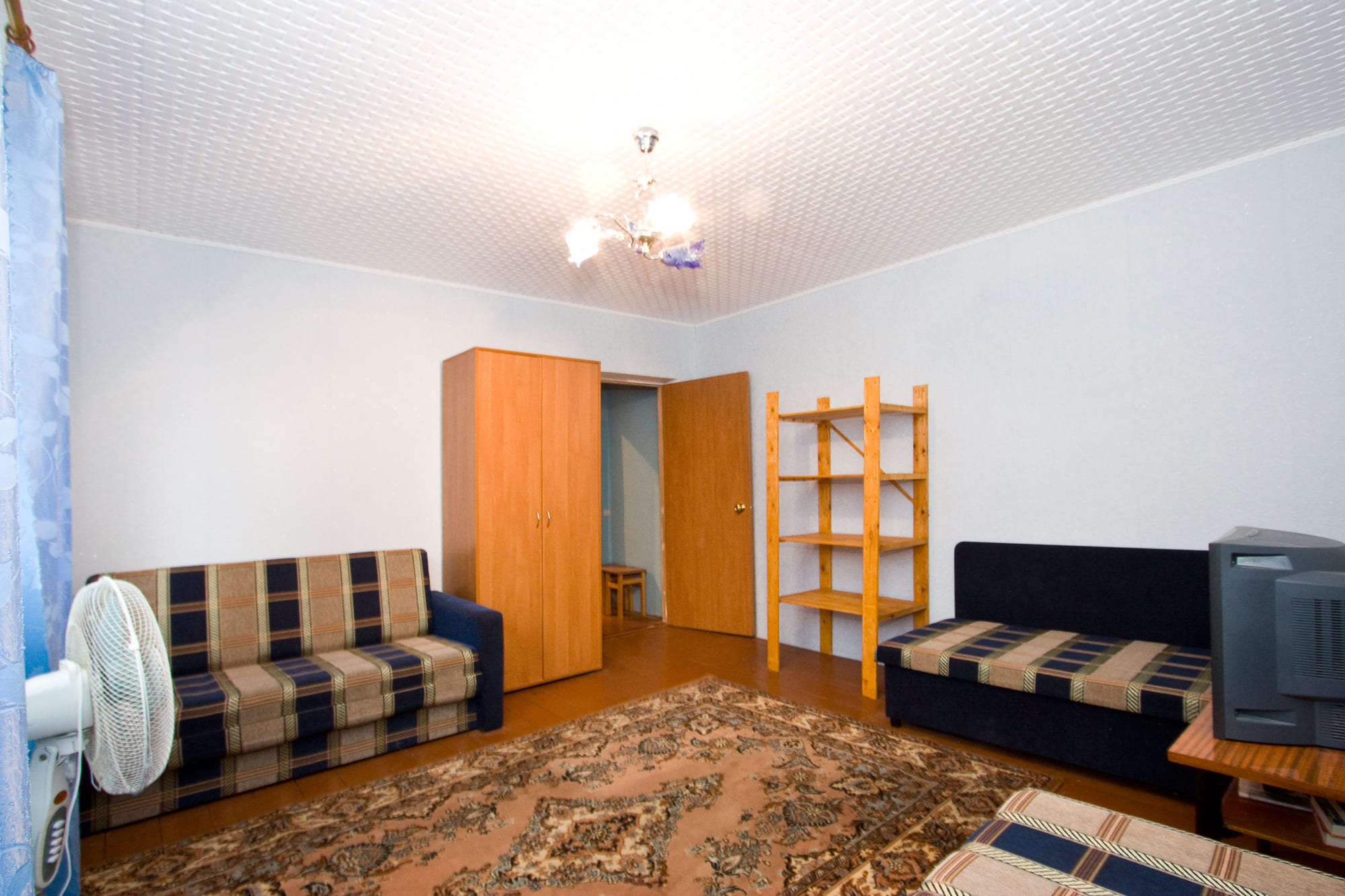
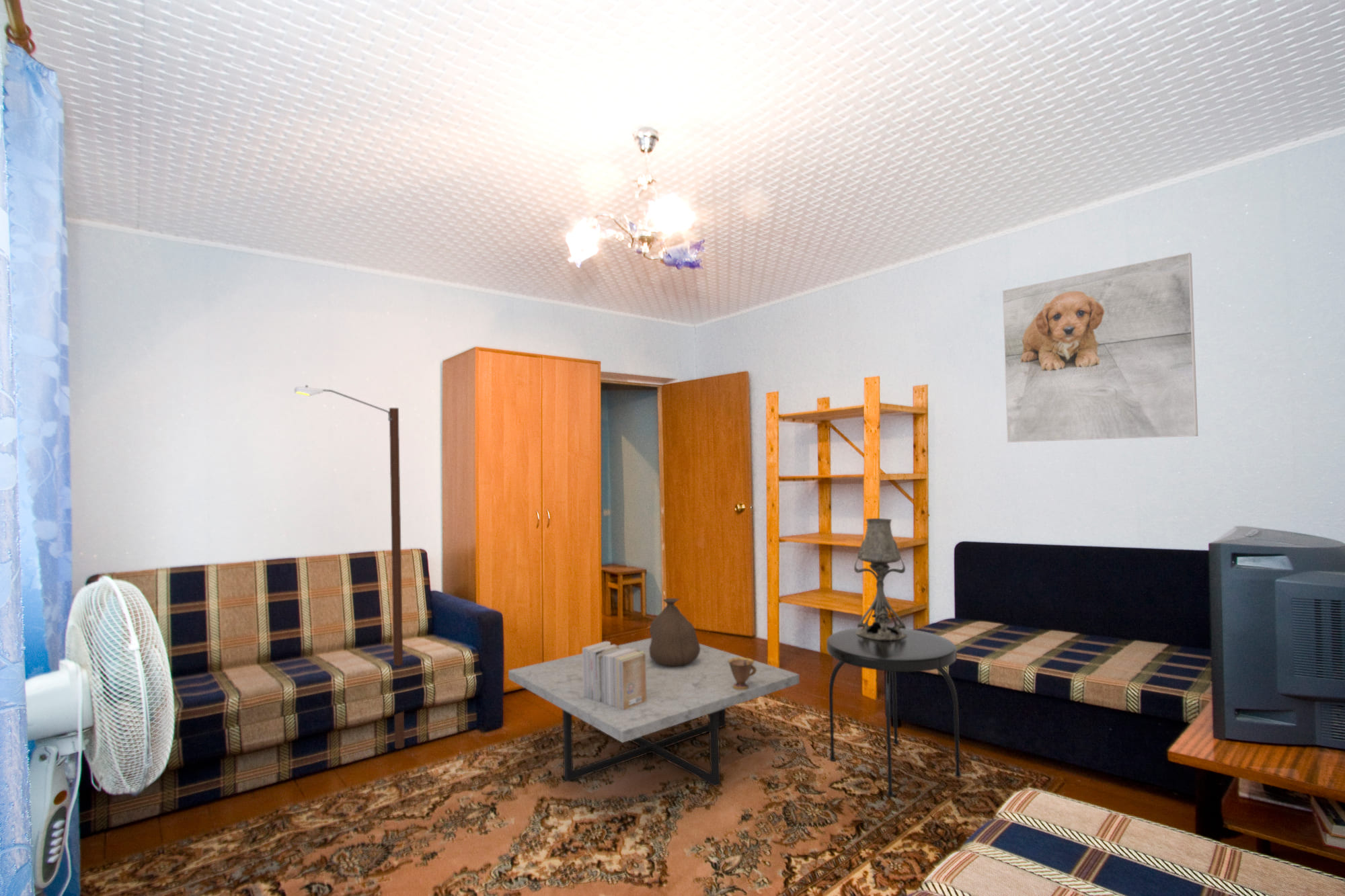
+ bag [649,598,700,667]
+ side table [826,627,962,798]
+ books [582,641,646,710]
+ coffee table [508,637,800,787]
+ table lamp [853,518,907,641]
+ teacup [728,657,757,690]
+ street lamp [294,384,405,749]
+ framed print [1002,252,1198,443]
